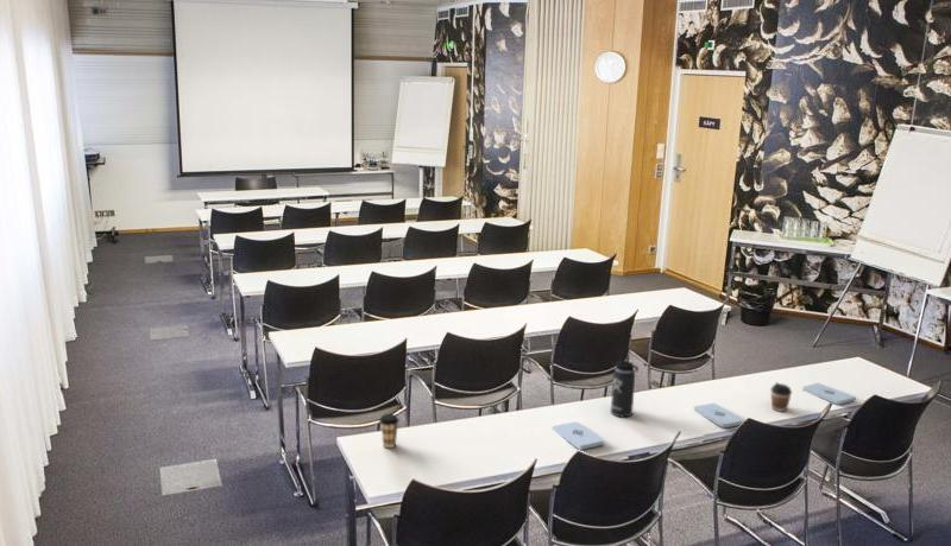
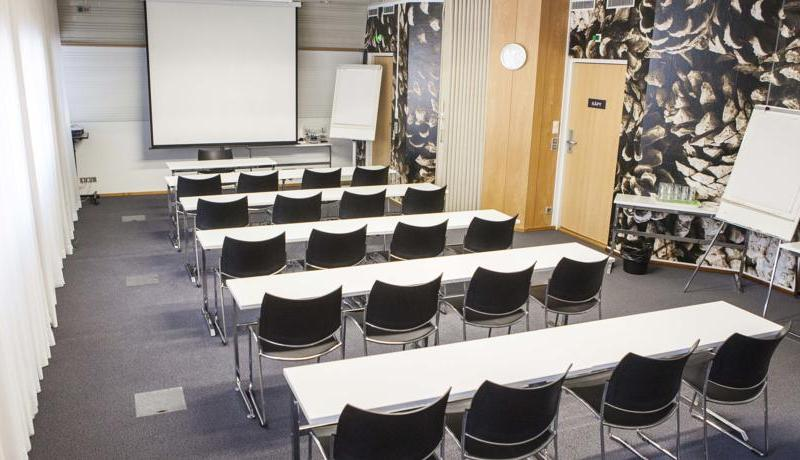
- notepad [801,382,857,406]
- thermos bottle [610,353,640,418]
- notepad [693,402,747,428]
- coffee cup [770,381,793,413]
- coffee cup [378,413,401,449]
- notepad [550,420,606,451]
